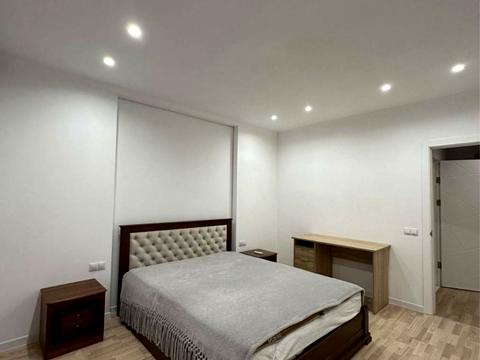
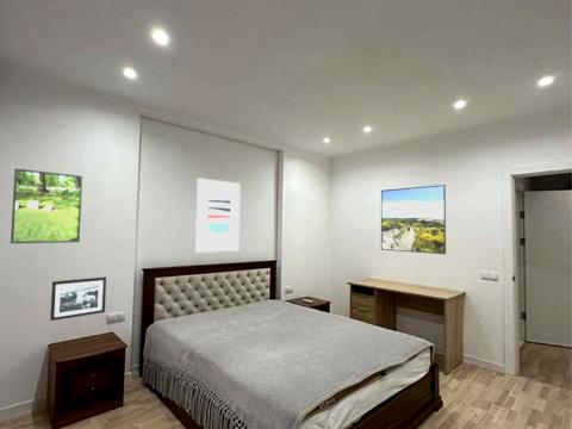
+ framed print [10,167,83,244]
+ wall art [194,176,242,254]
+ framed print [380,184,447,255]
+ picture frame [49,275,107,322]
